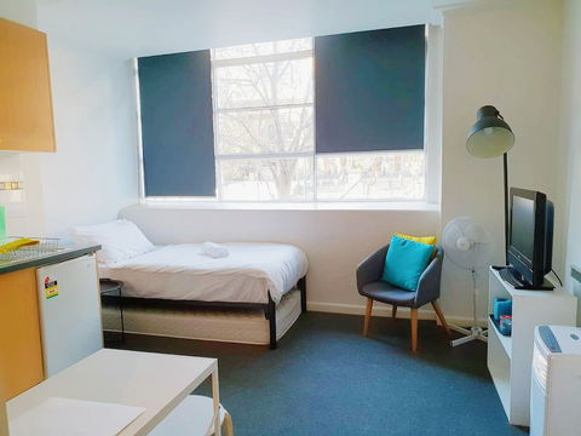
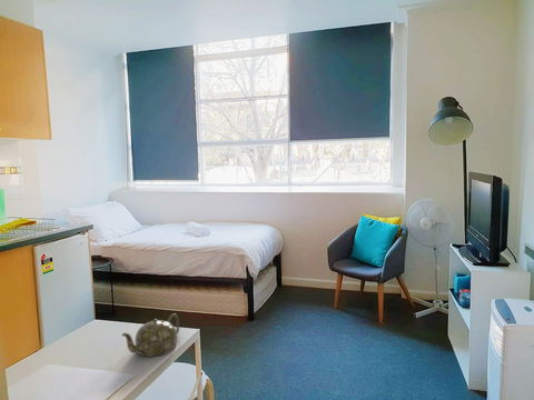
+ teapot [121,312,180,358]
